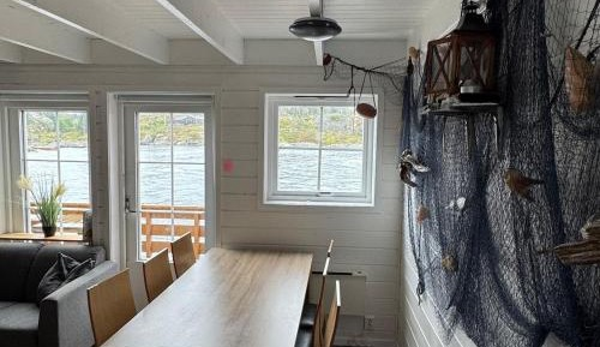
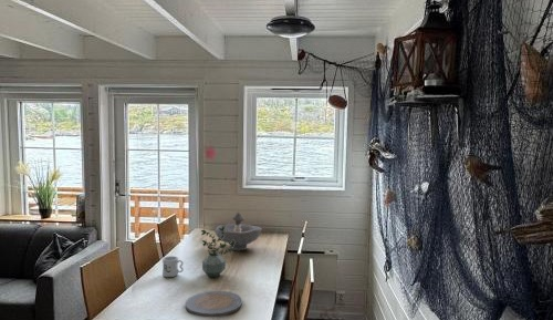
+ plate [185,290,243,318]
+ potted plant [200,226,234,278]
+ decorative bowl [213,211,263,251]
+ mug [161,255,185,278]
